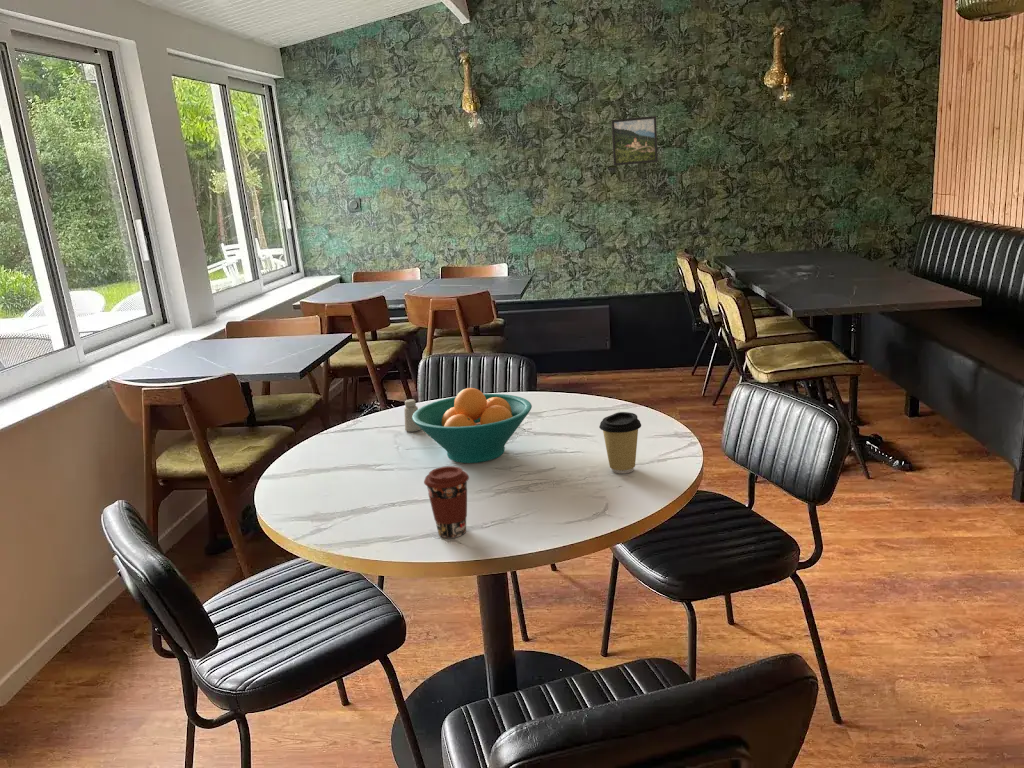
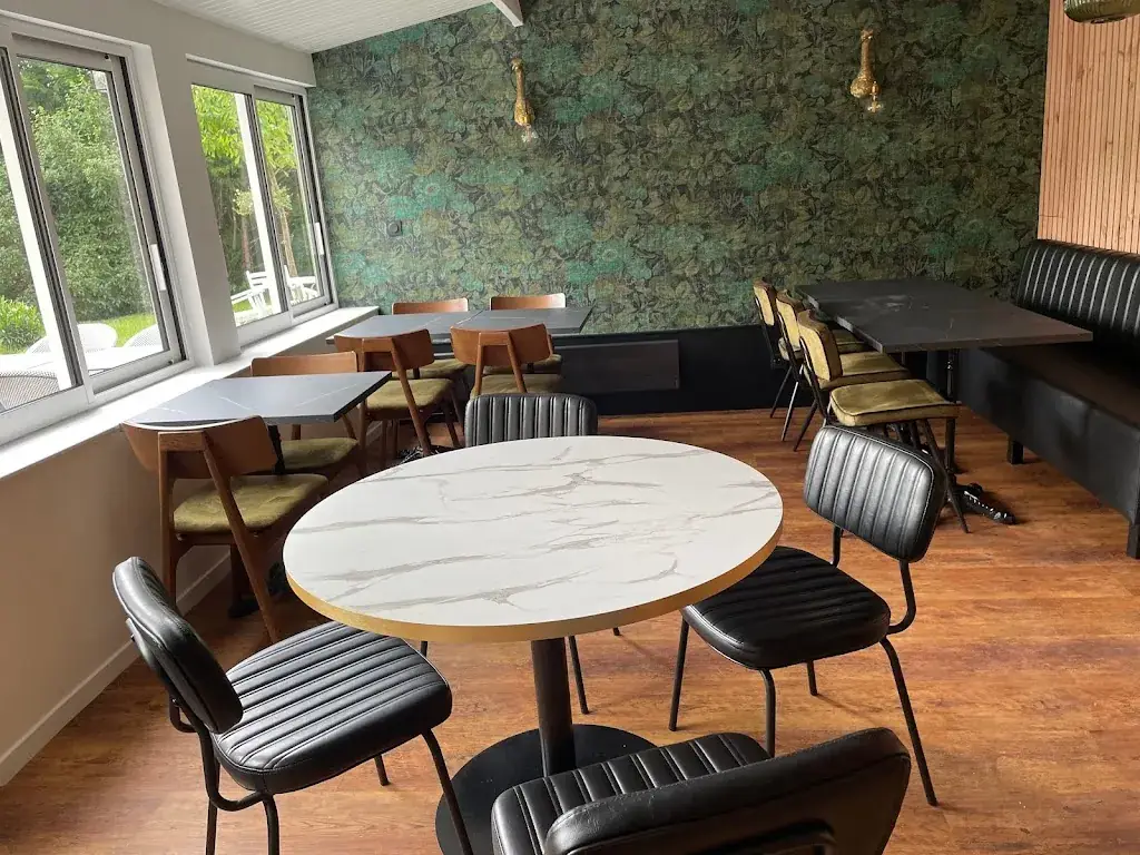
- coffee cup [598,411,642,474]
- coffee cup [423,465,470,539]
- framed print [611,115,659,167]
- saltshaker [403,398,422,433]
- fruit bowl [412,387,533,464]
